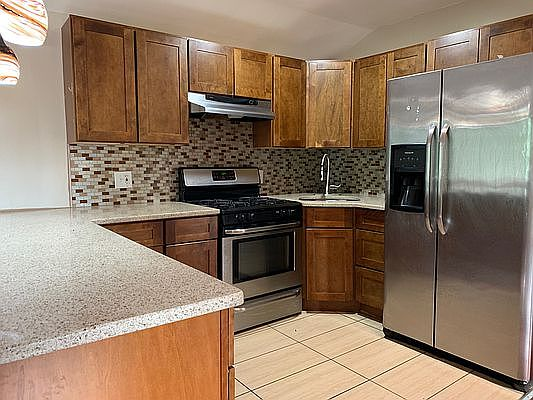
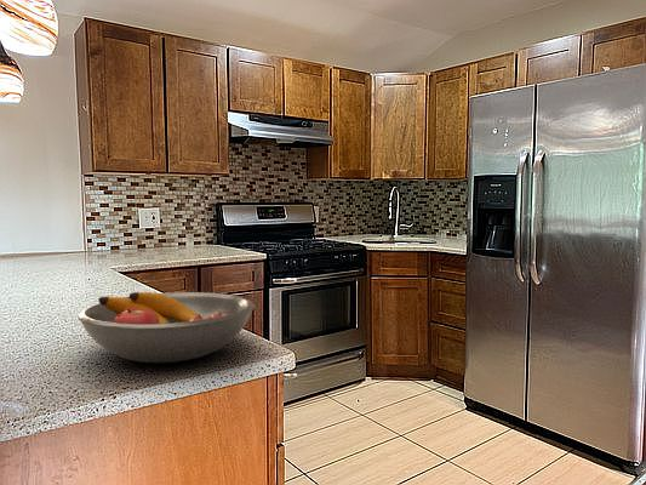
+ fruit bowl [76,291,256,364]
